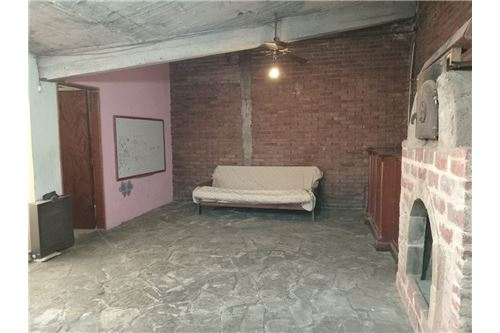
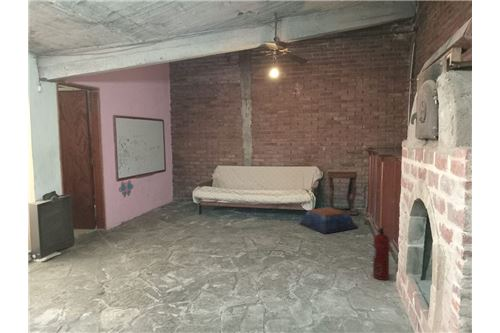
+ kotatsu [298,206,359,235]
+ fire extinguisher [372,226,391,281]
+ side table [327,168,358,216]
